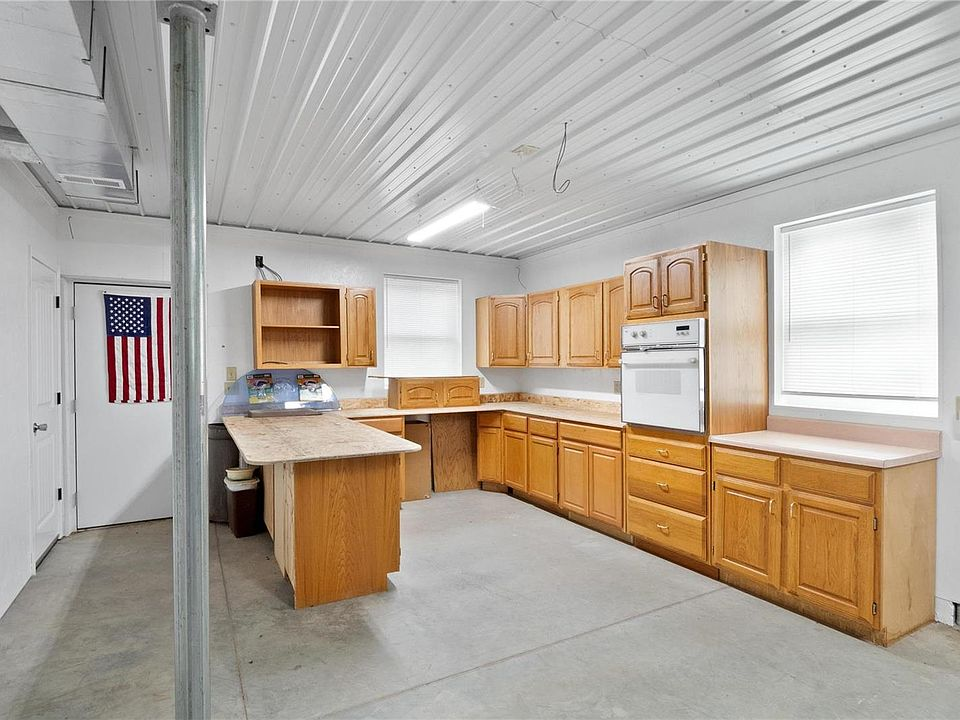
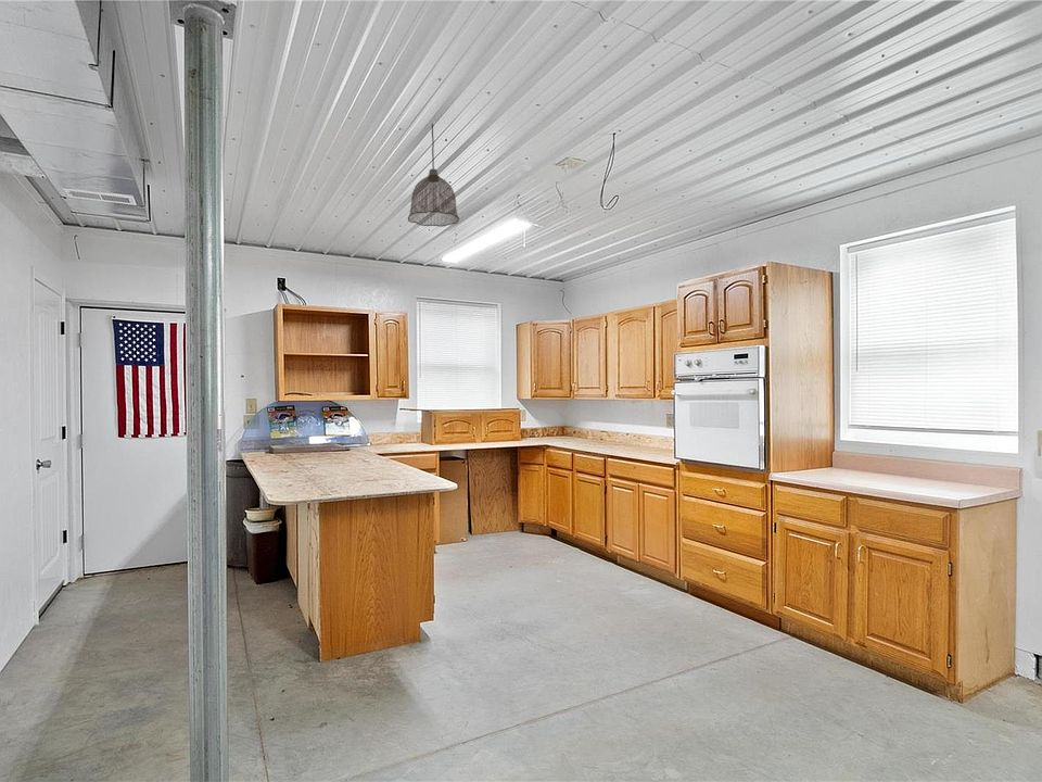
+ pendant lamp [407,123,460,228]
